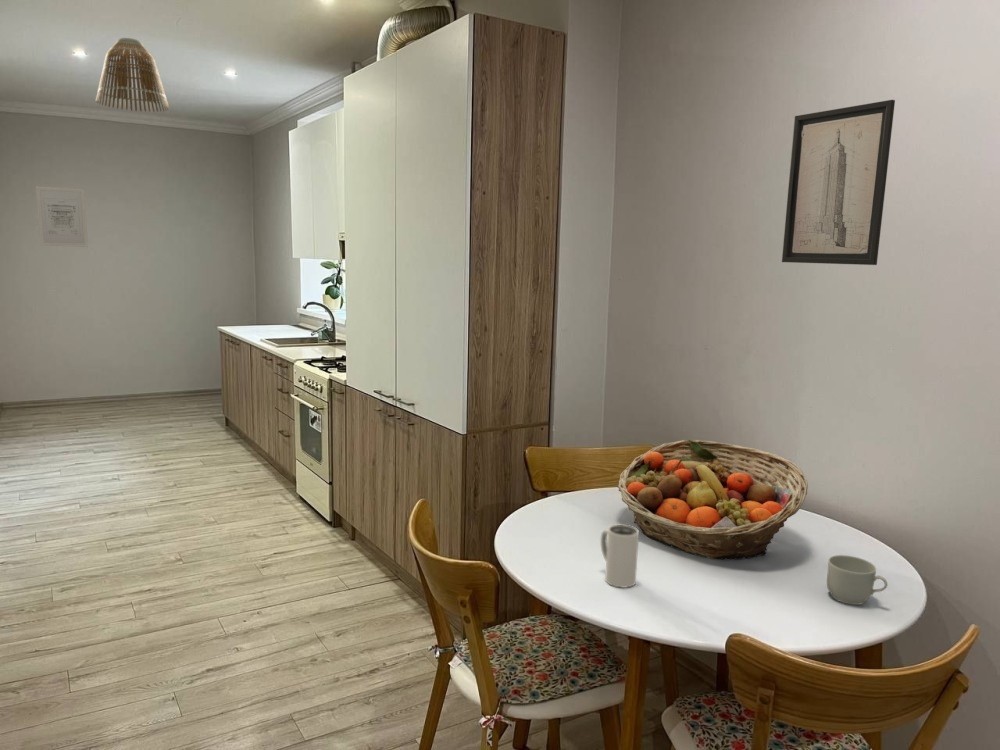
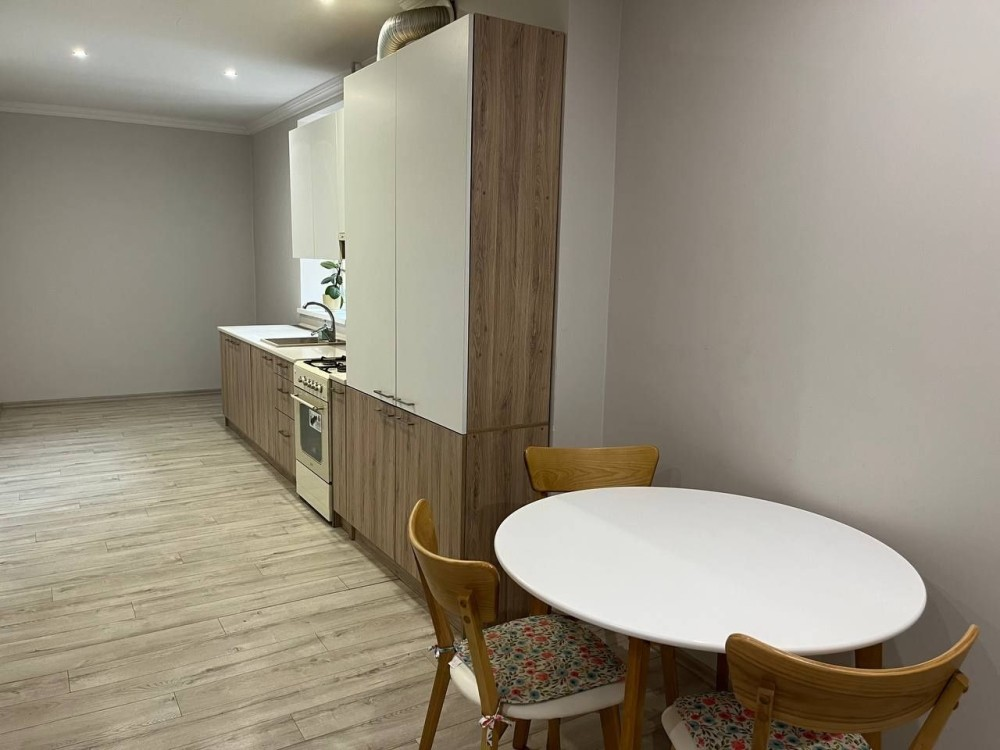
- fruit basket [616,439,809,561]
- wall art [781,99,896,266]
- wall art [35,185,89,248]
- lamp shade [95,37,170,113]
- mug [600,524,640,589]
- mug [826,554,889,606]
